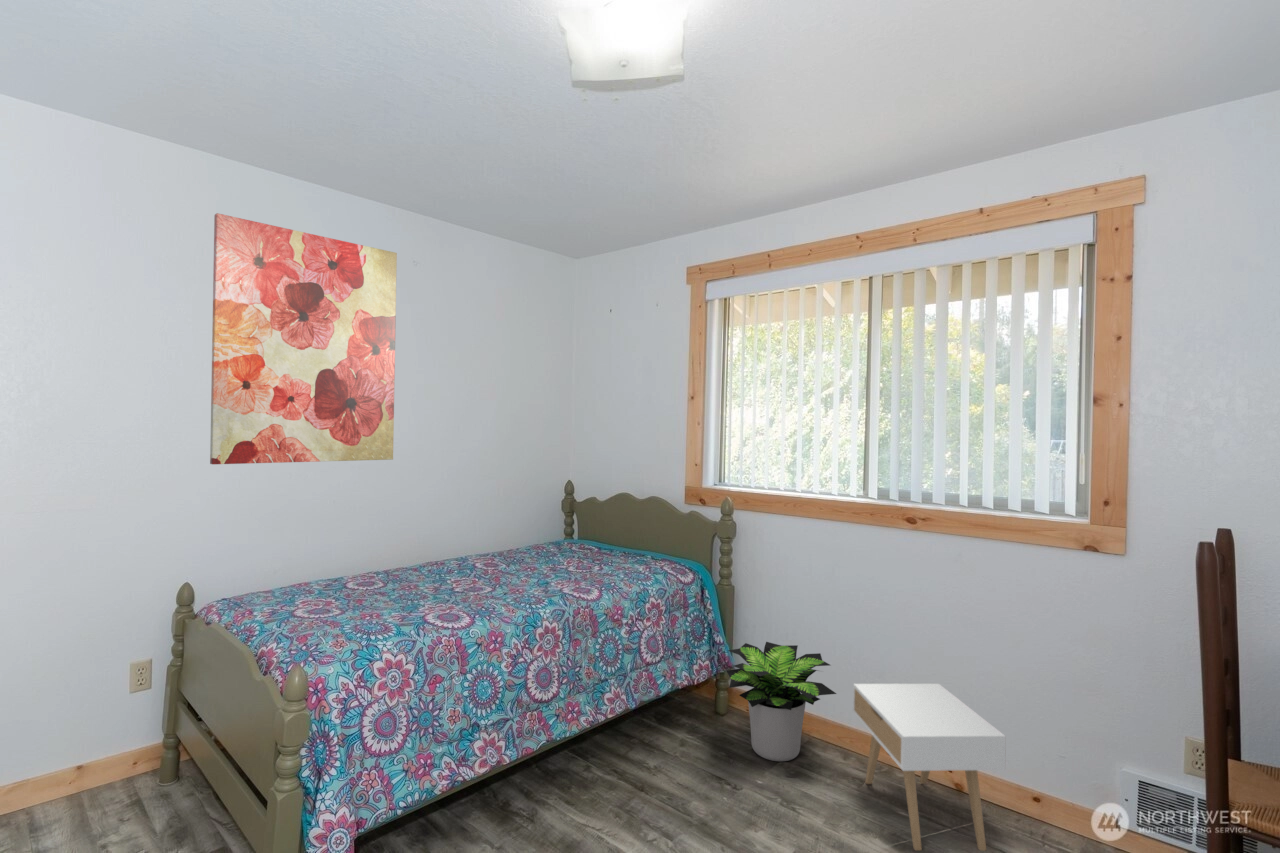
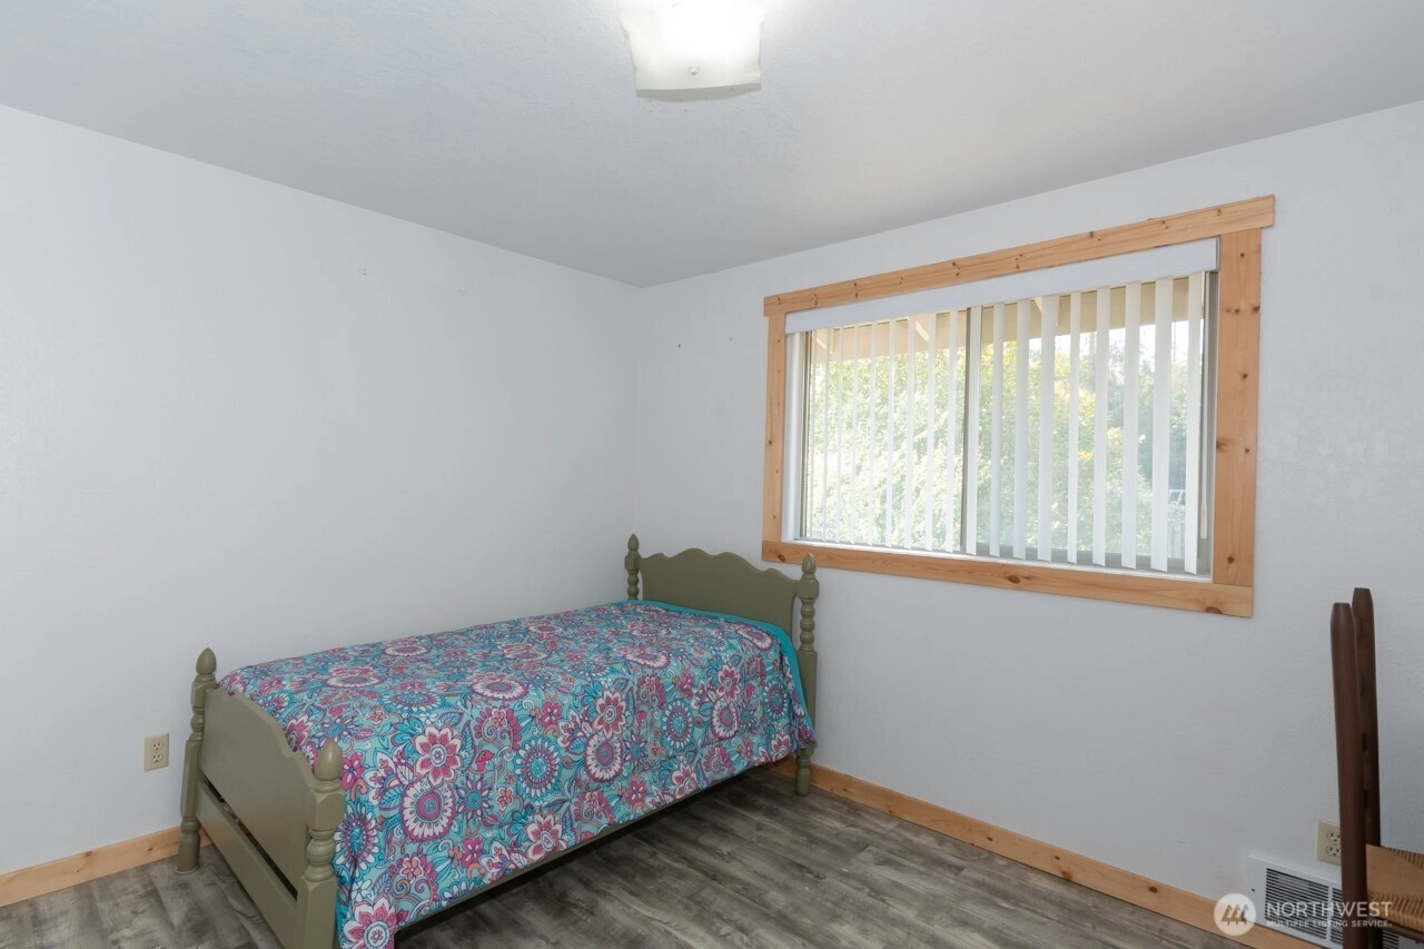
- potted plant [726,641,837,762]
- wall art [209,212,398,465]
- nightstand [852,683,1007,852]
